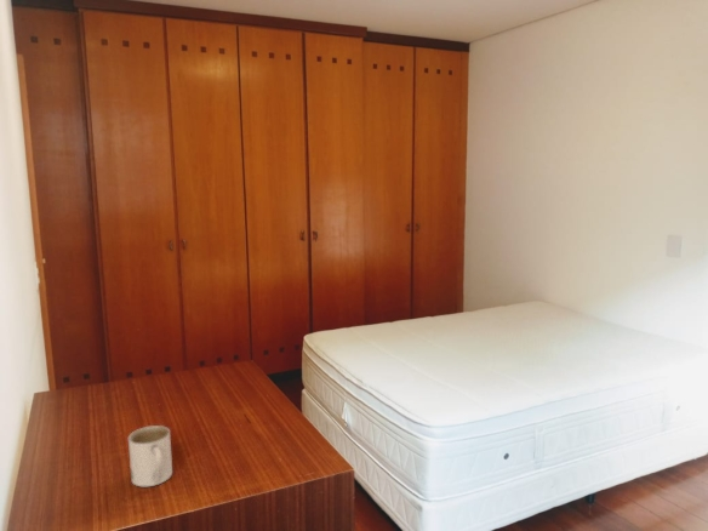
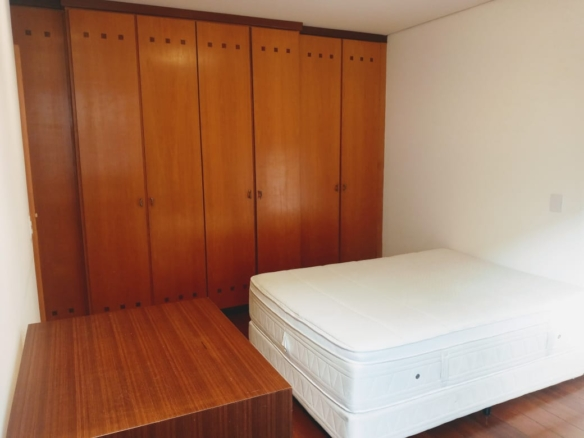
- mug [127,424,173,487]
